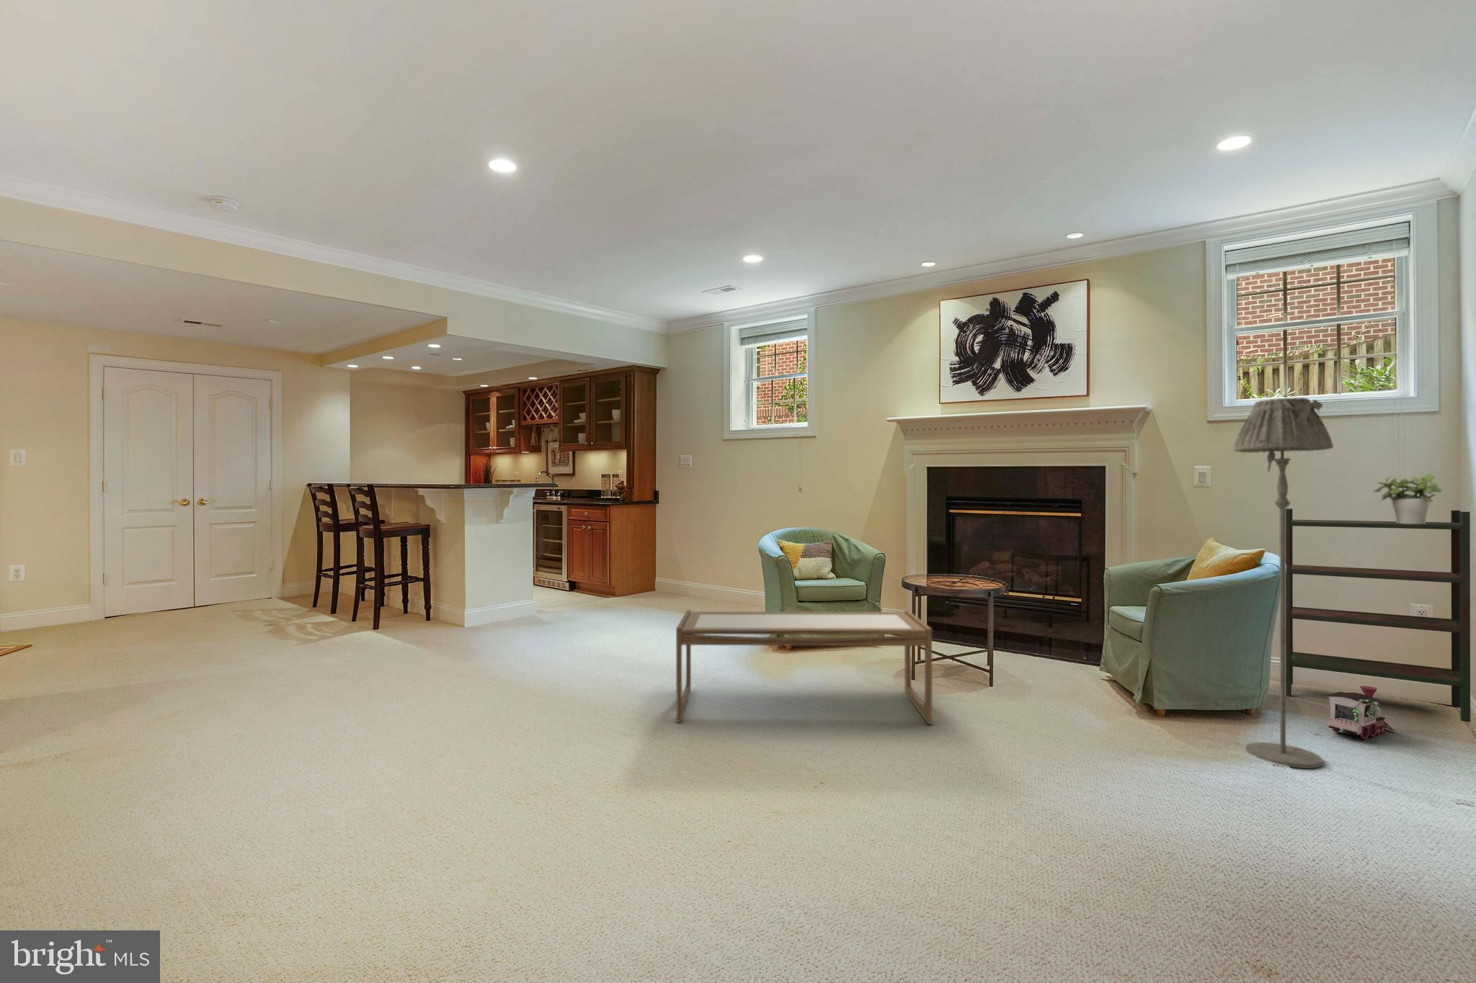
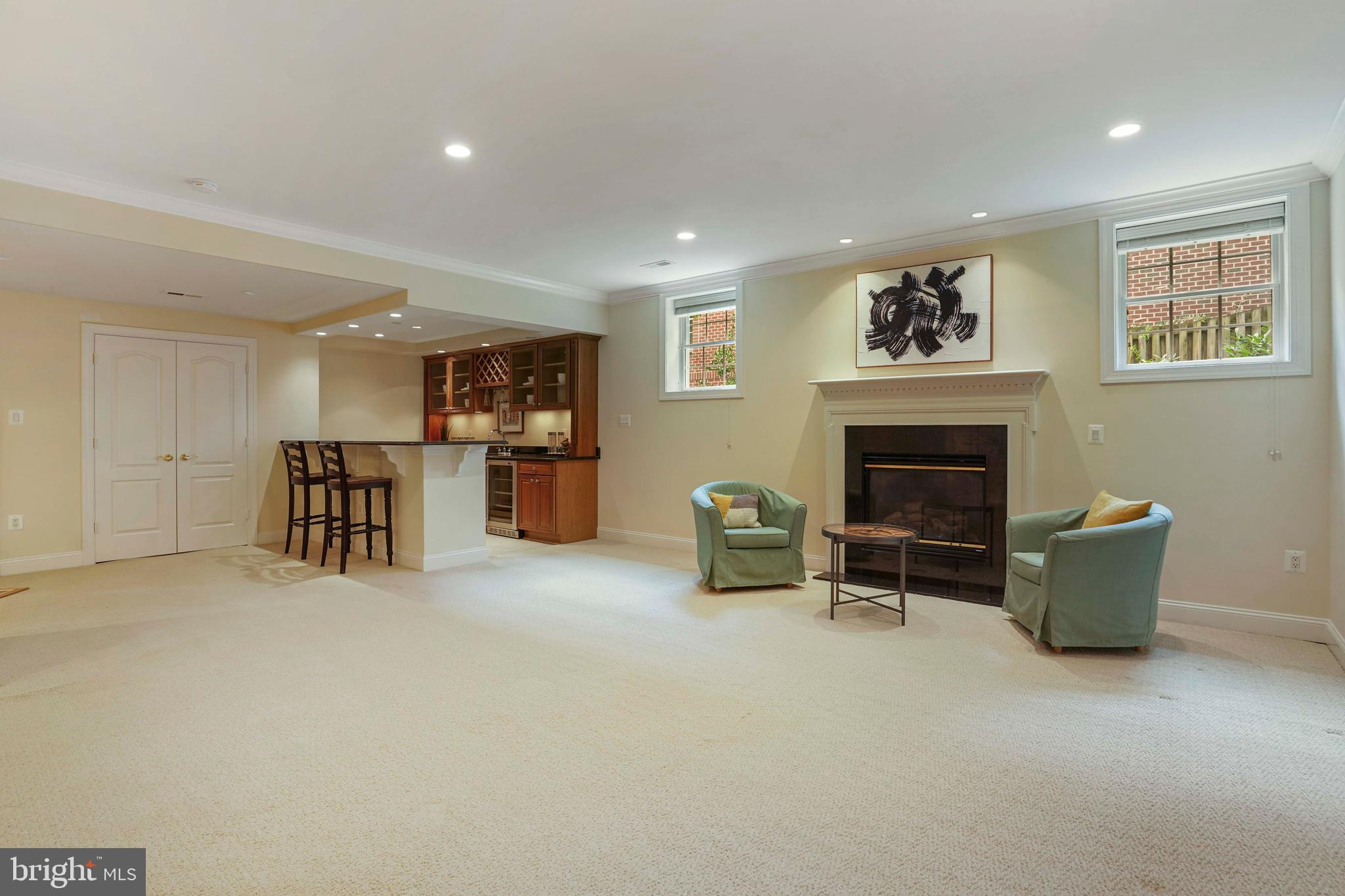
- coffee table [675,609,933,724]
- toy train [1326,686,1395,741]
- bookshelf [1286,508,1471,723]
- floor lamp [1232,397,1334,769]
- potted plant [1373,473,1443,523]
